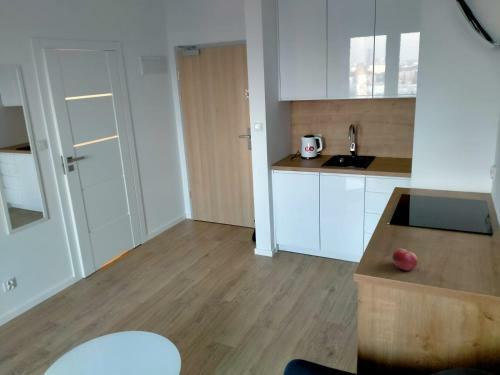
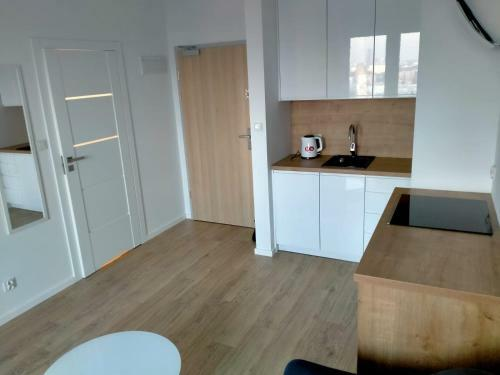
- fruit [391,248,419,272]
